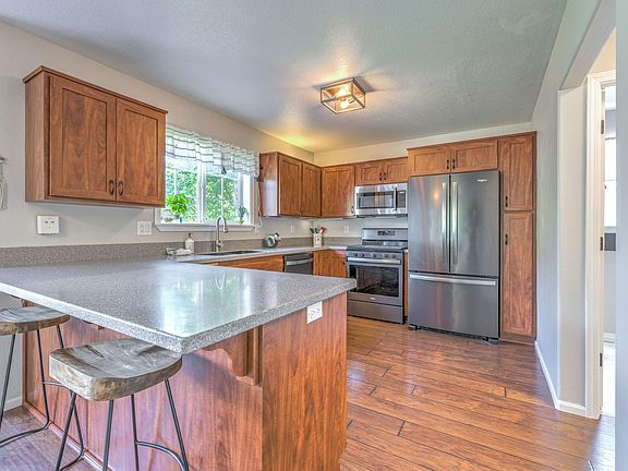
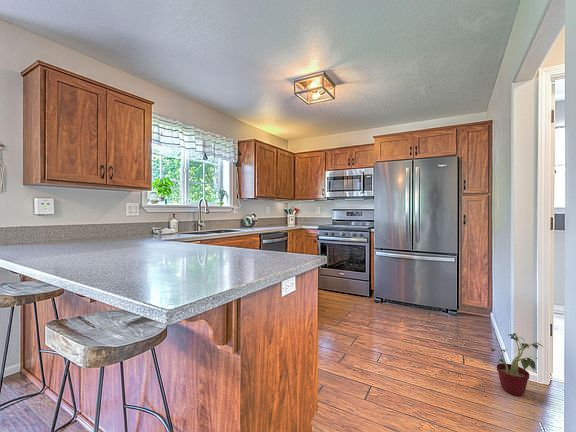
+ potted plant [488,332,543,397]
